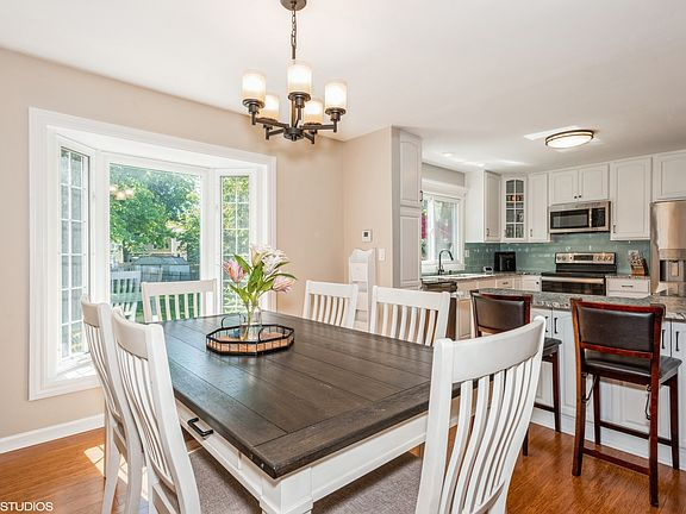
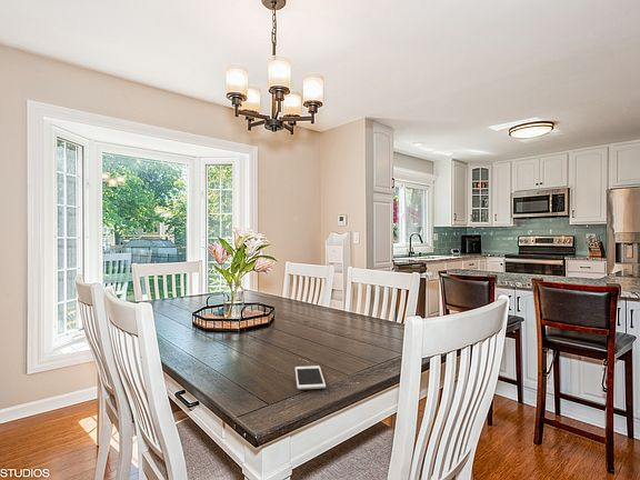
+ cell phone [294,364,327,390]
